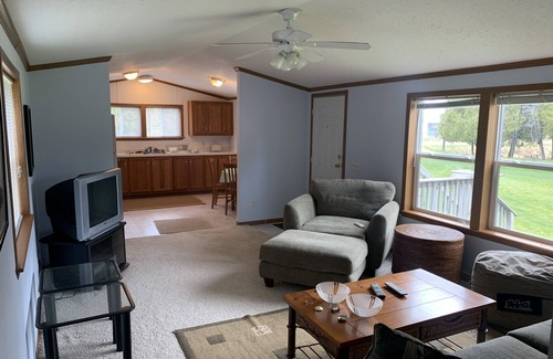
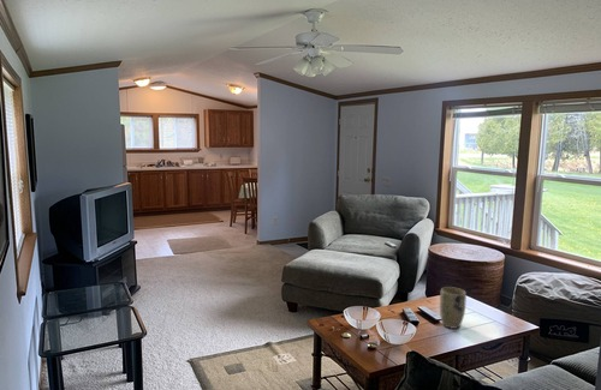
+ plant pot [439,286,468,330]
